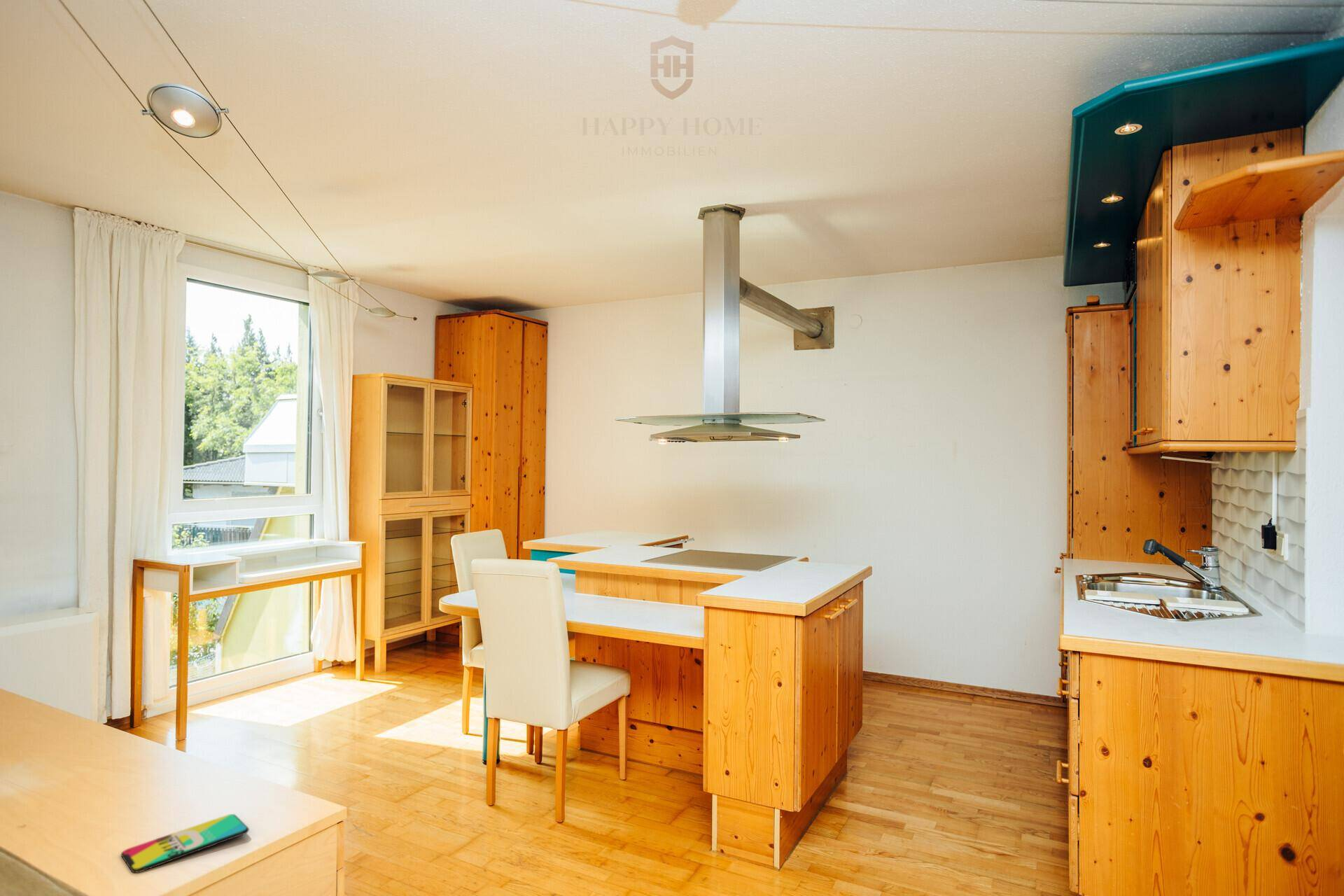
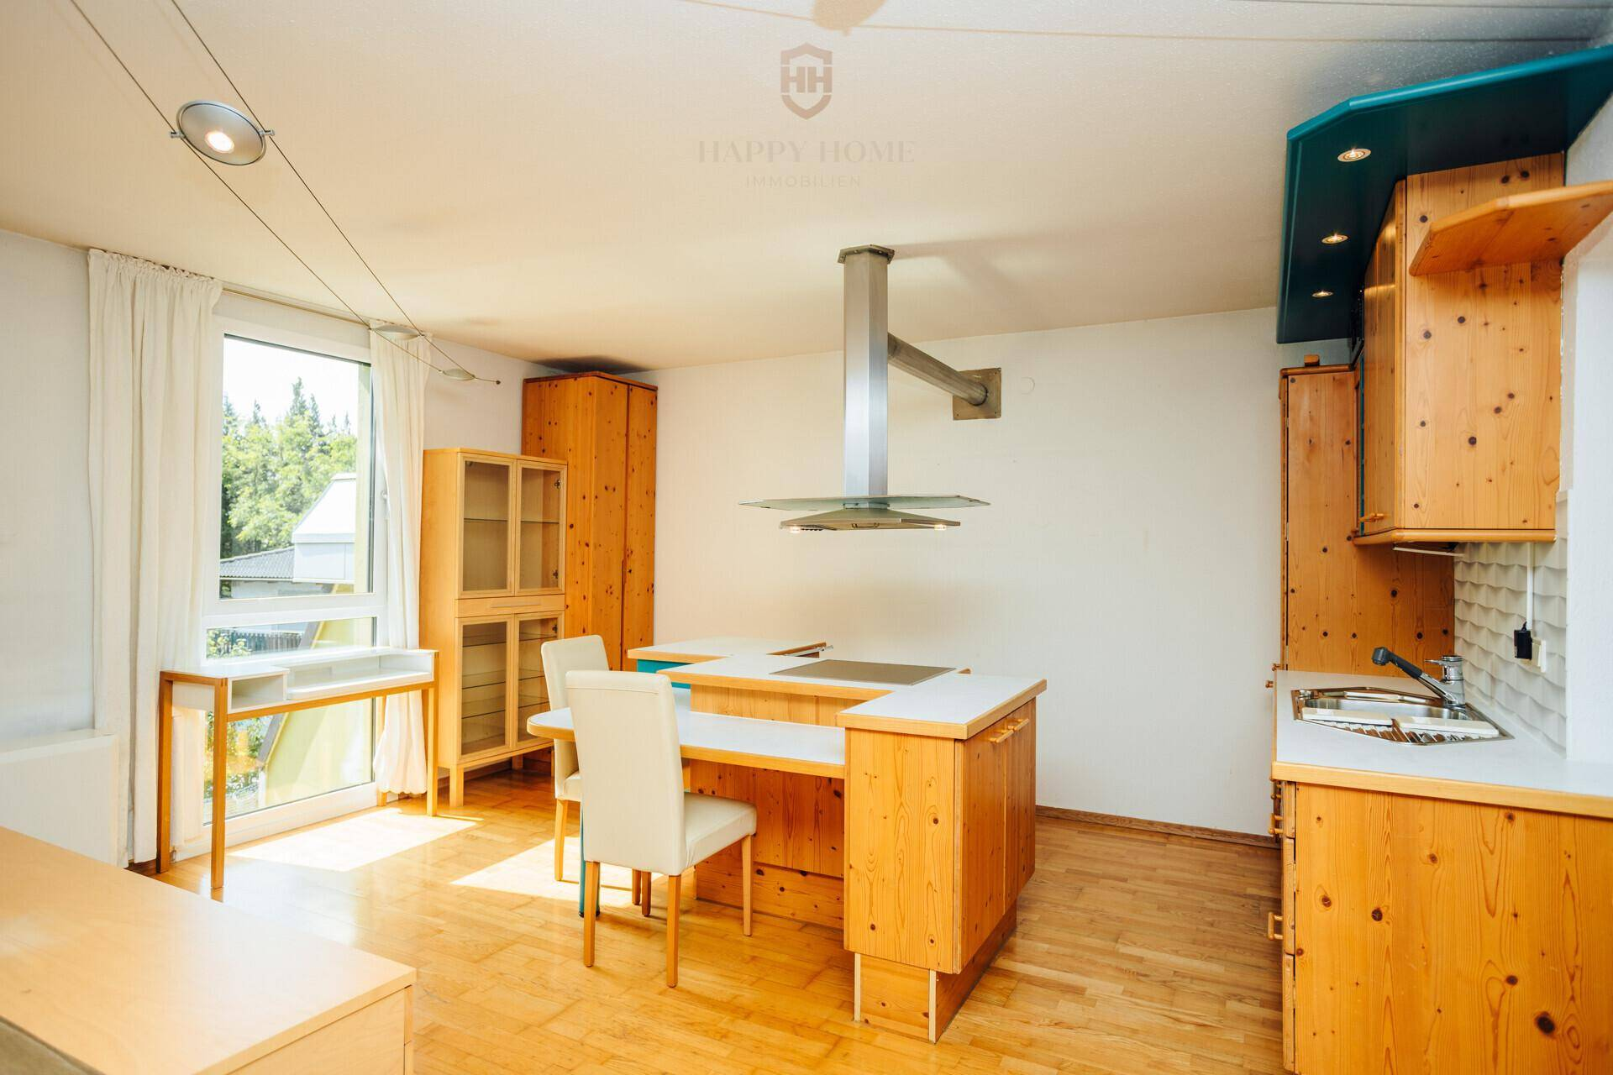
- smartphone [120,813,250,874]
